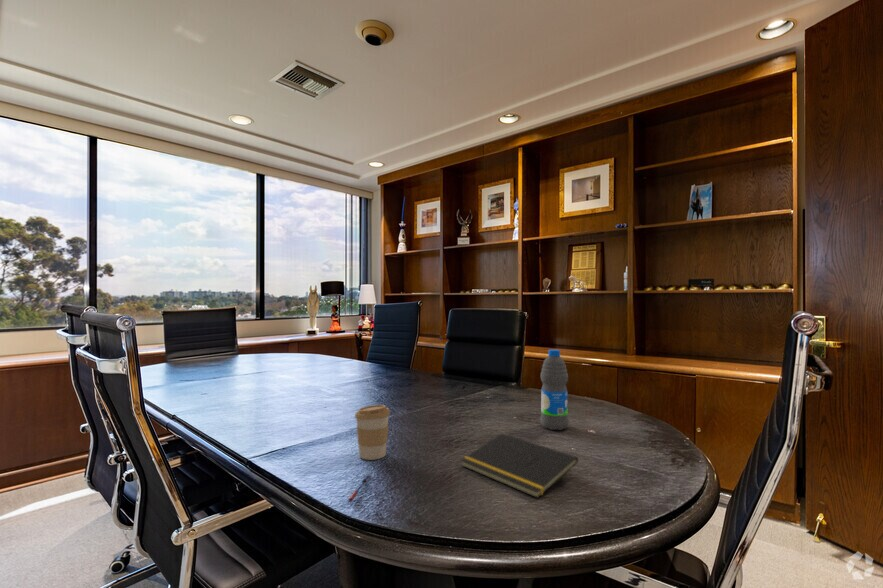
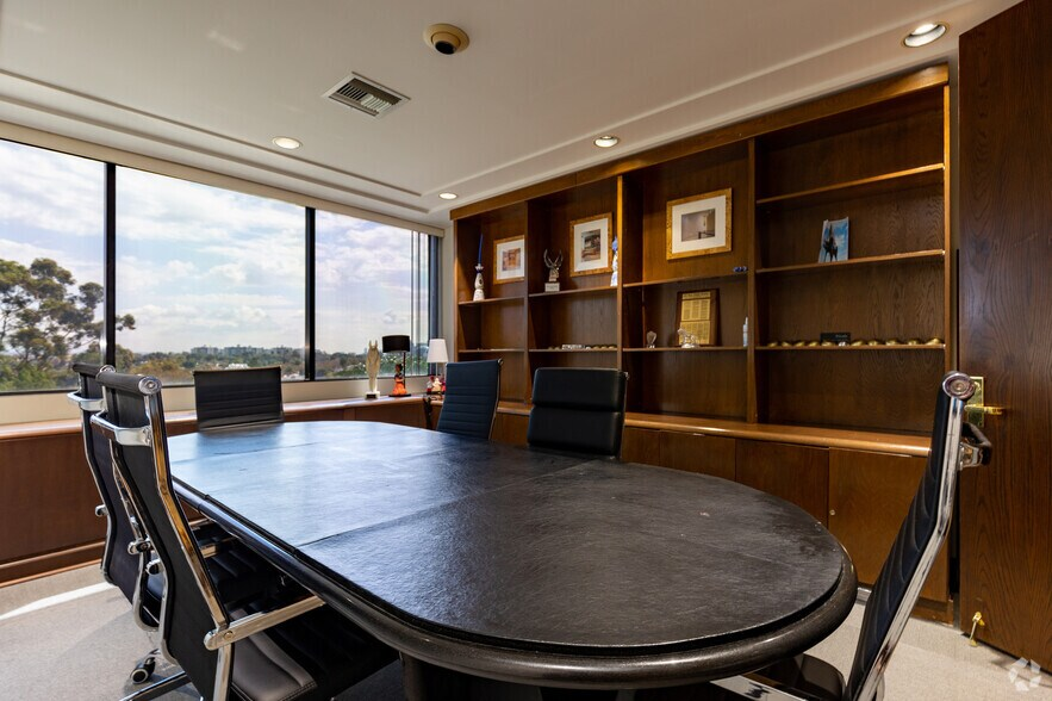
- coffee cup [354,404,391,461]
- notepad [459,433,579,499]
- water bottle [539,349,570,431]
- pen [348,473,372,502]
